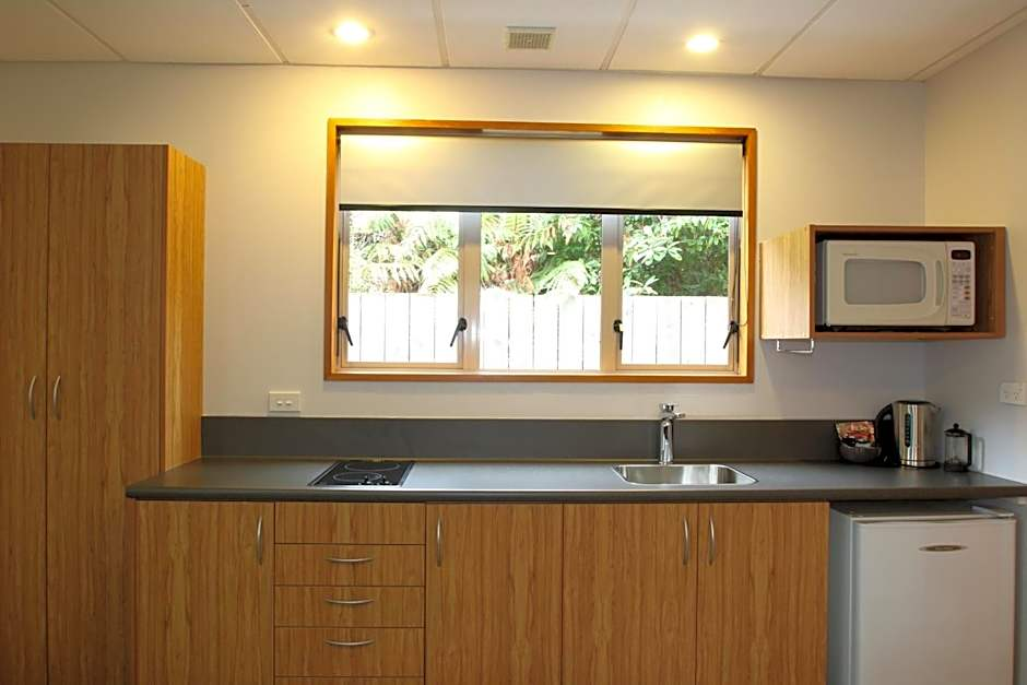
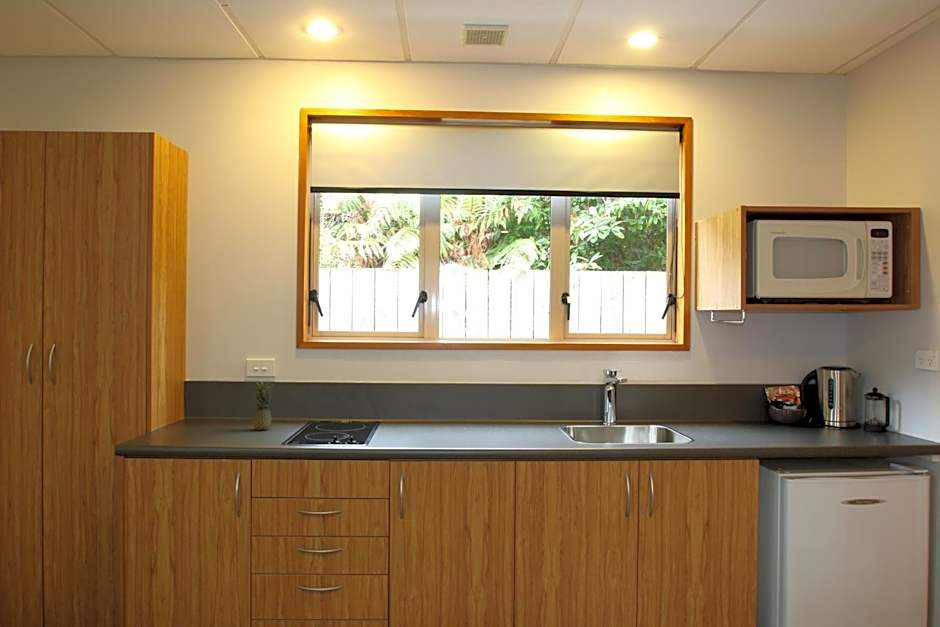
+ fruit [252,379,276,431]
